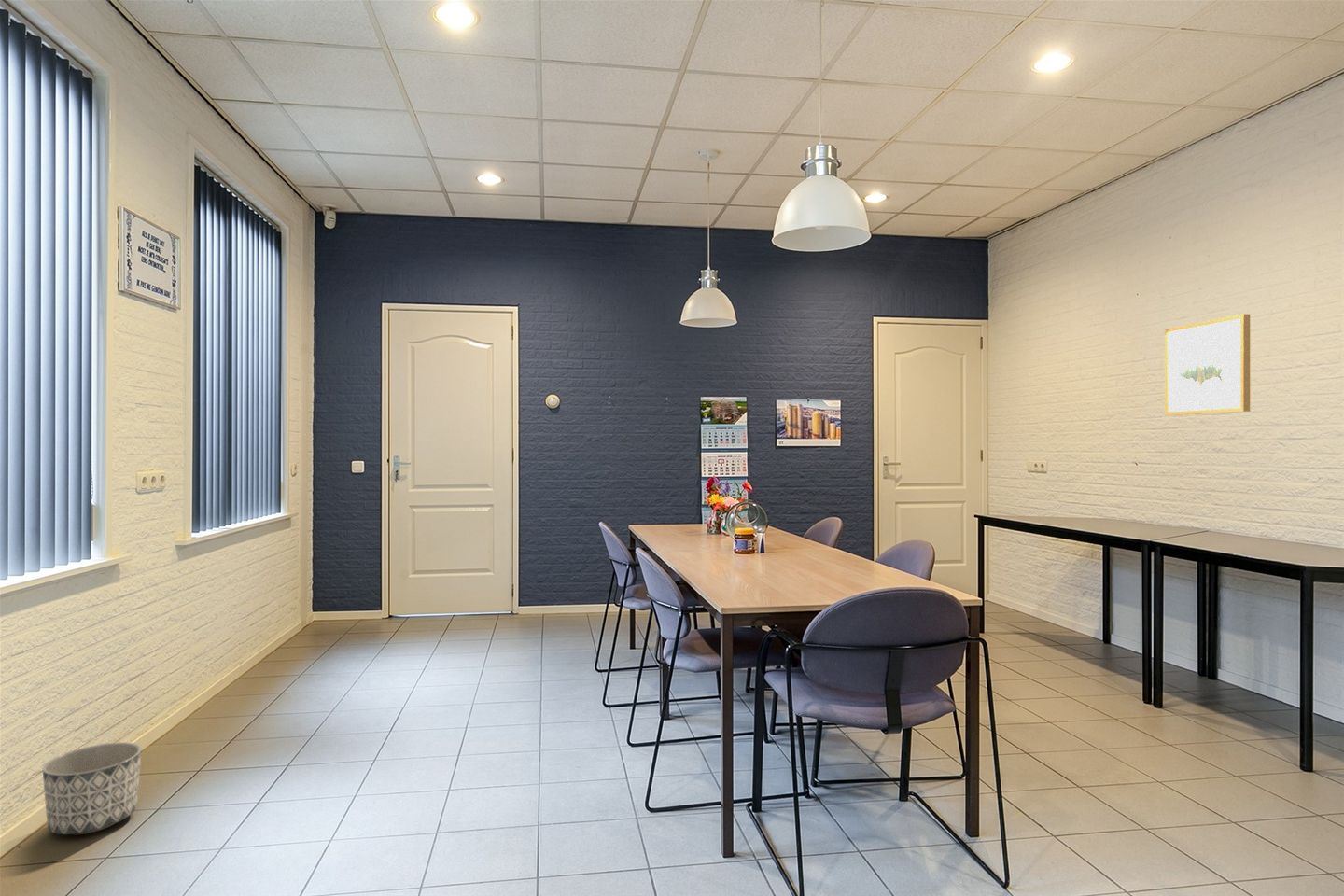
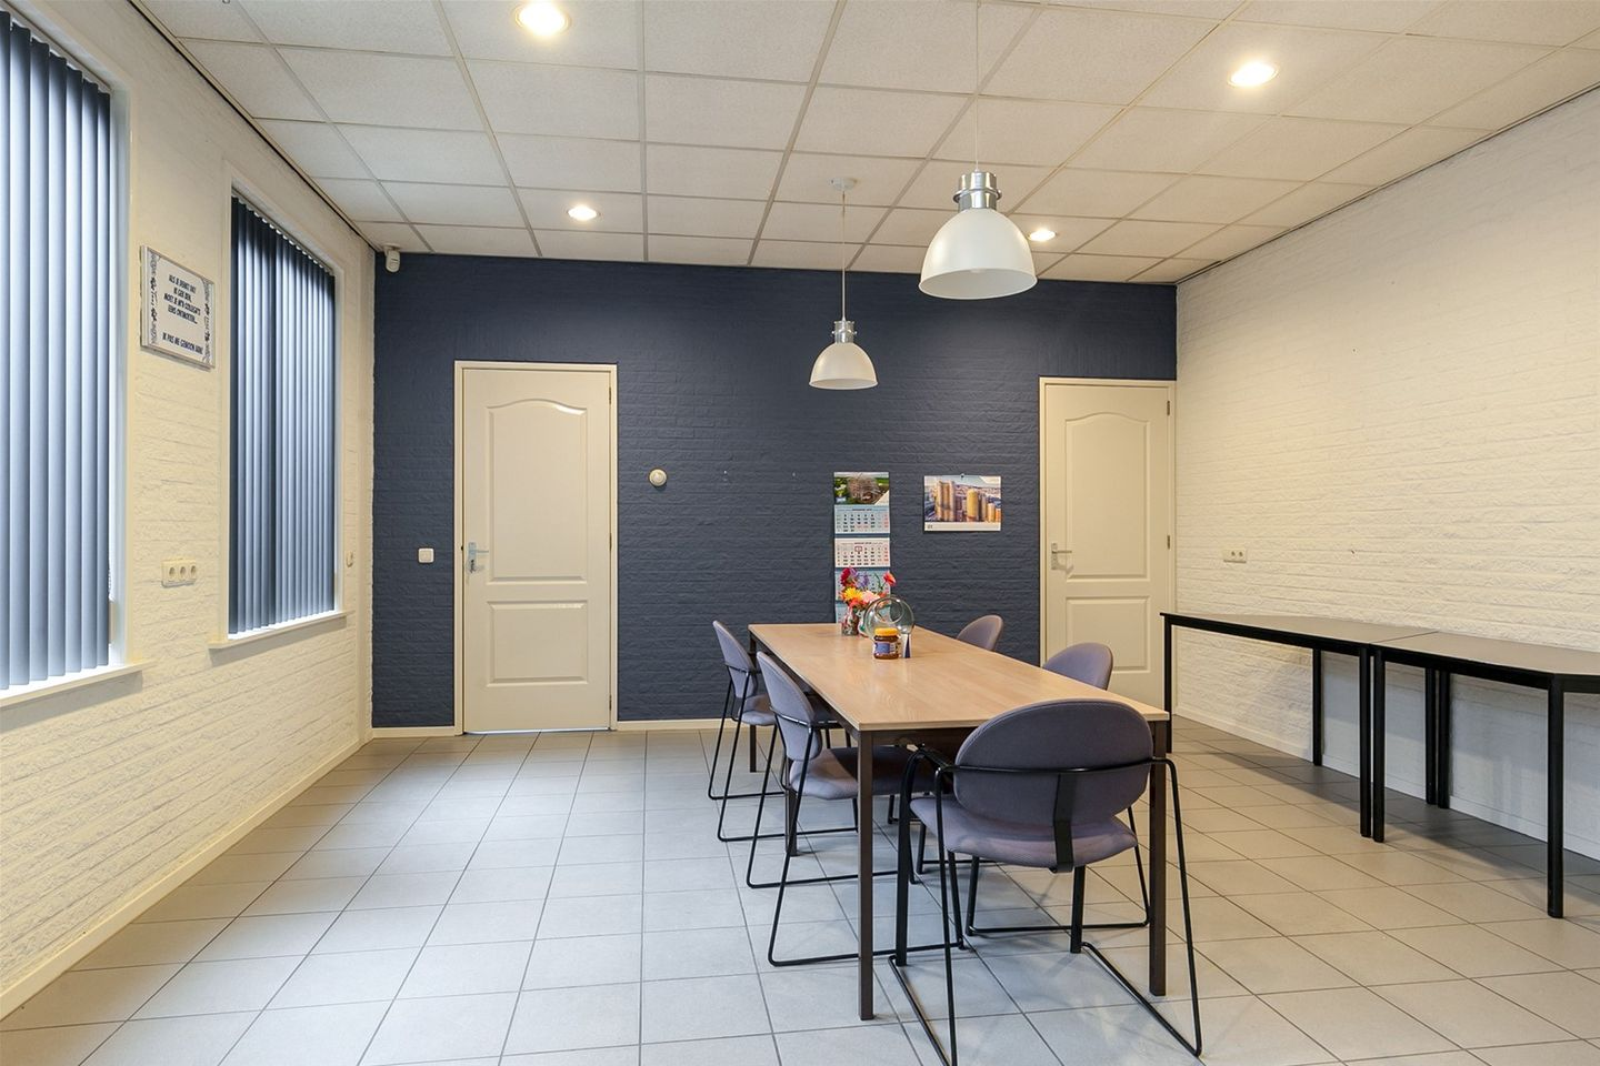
- wall art [1164,313,1251,416]
- planter [42,741,143,835]
